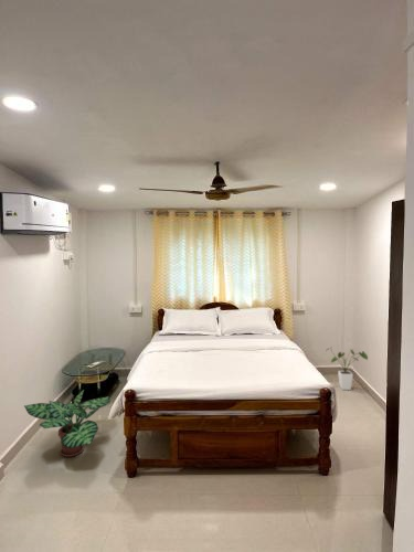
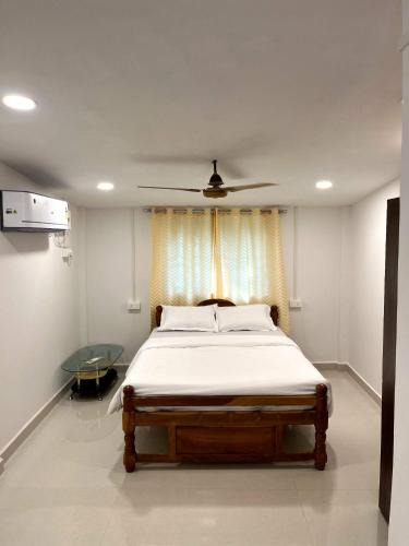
- potted plant [23,389,112,458]
- house plant [325,347,369,391]
